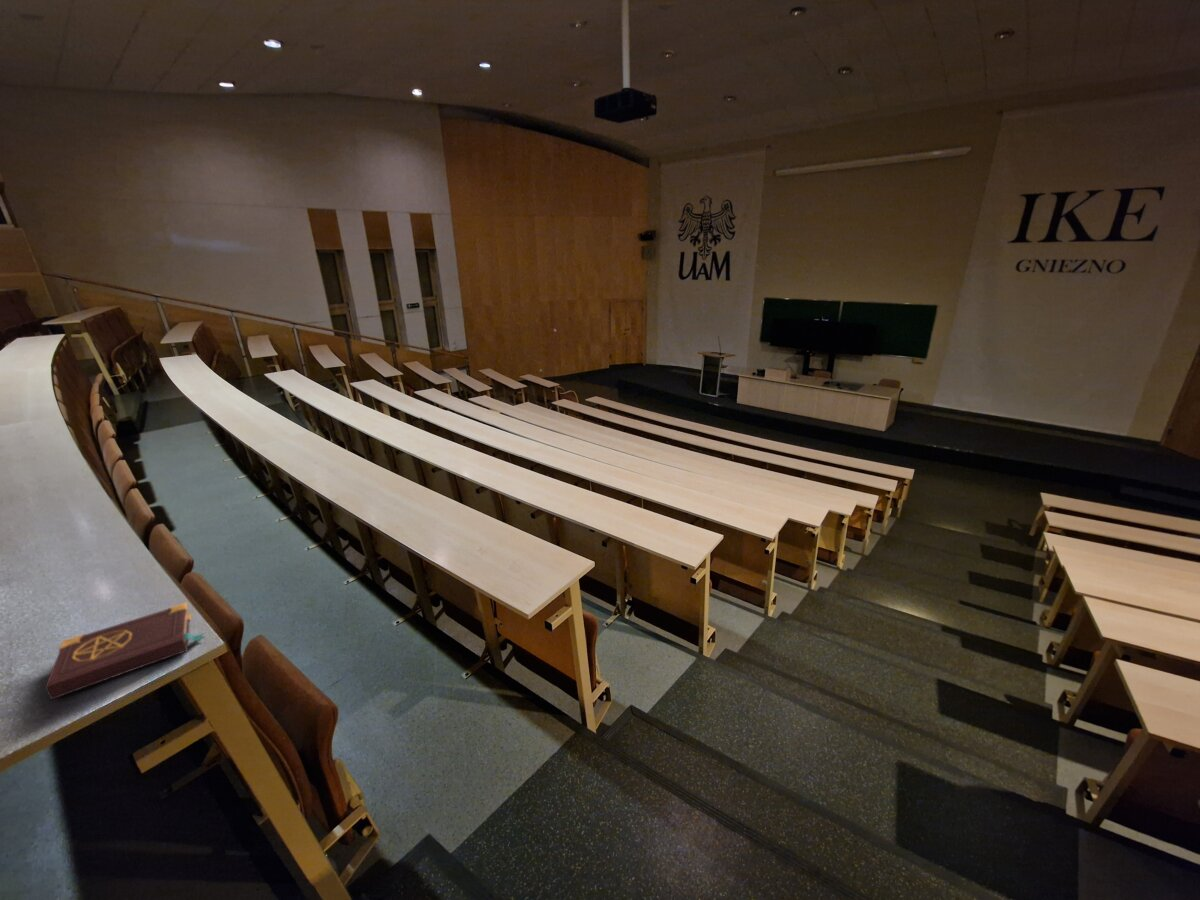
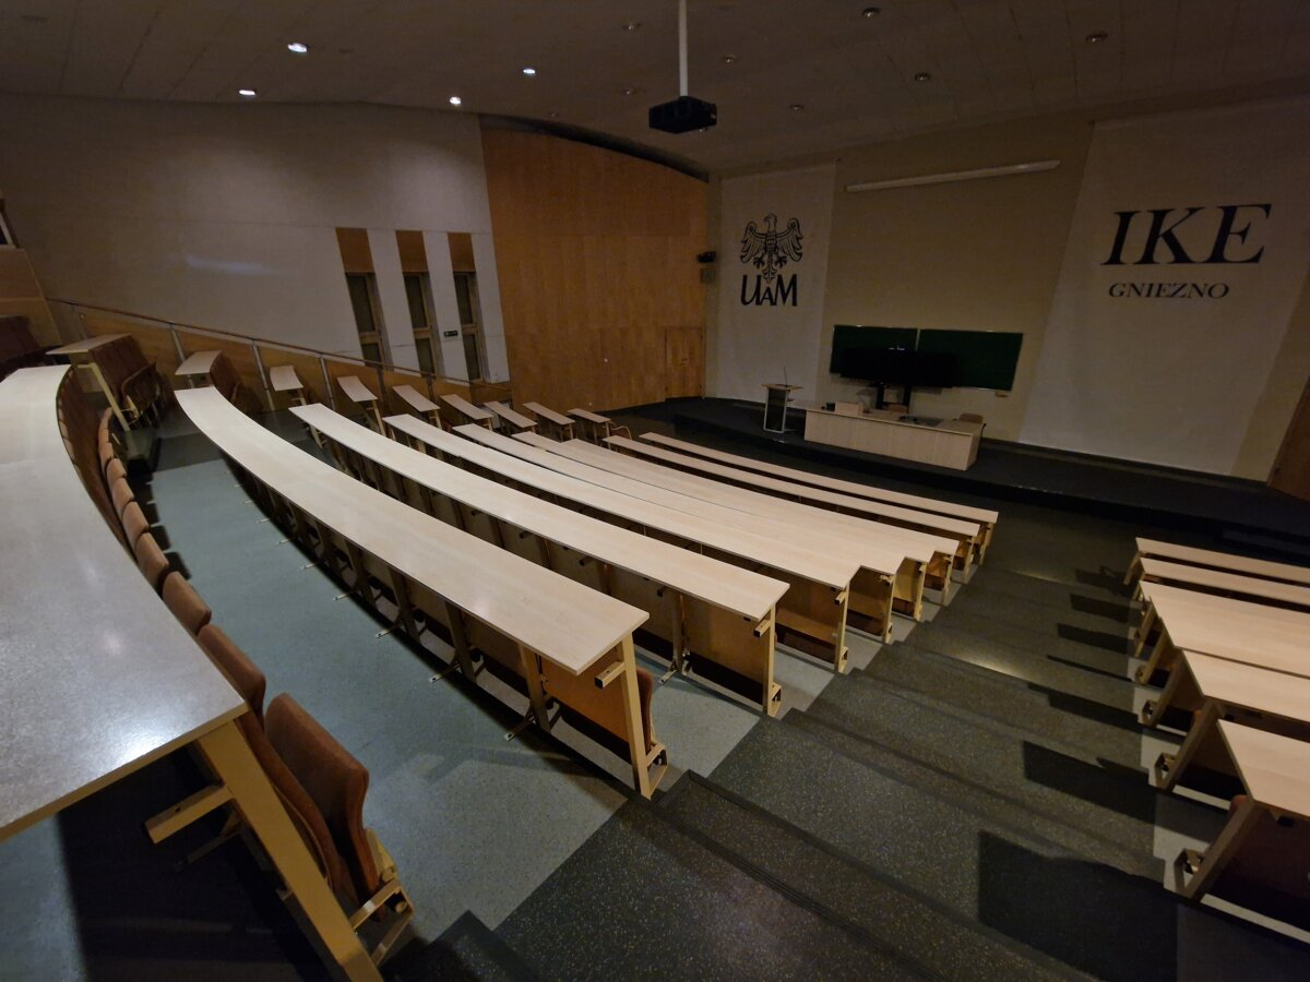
- book [44,601,206,700]
